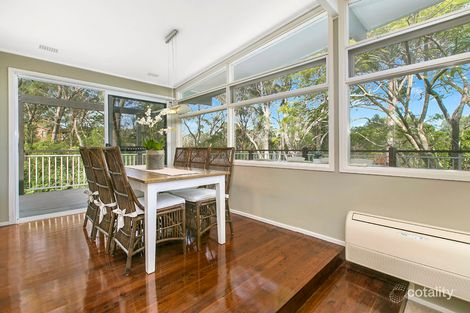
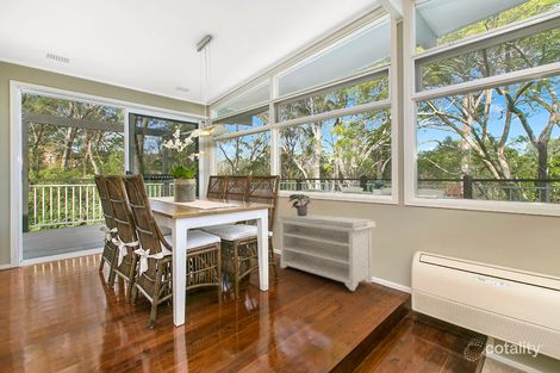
+ bench [276,212,377,292]
+ potted plant [287,193,312,216]
